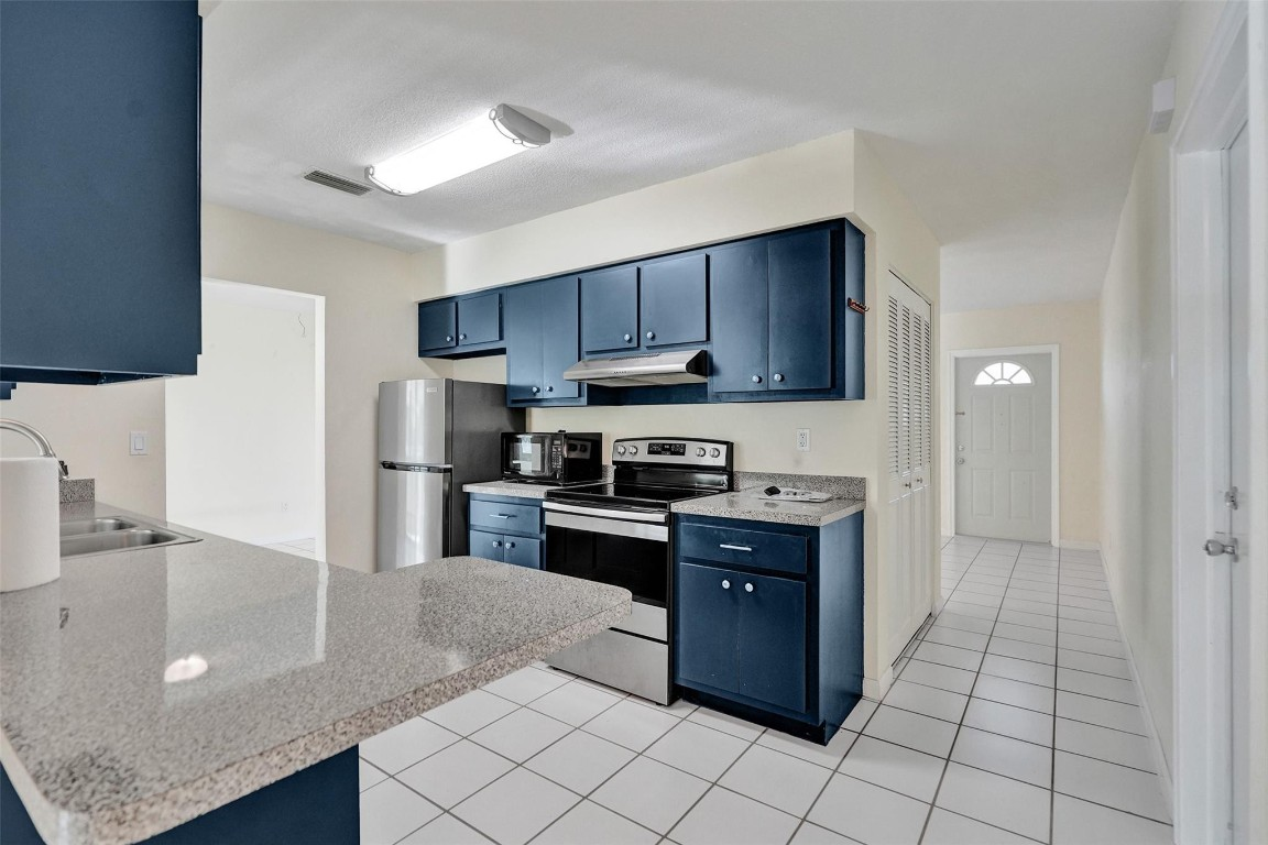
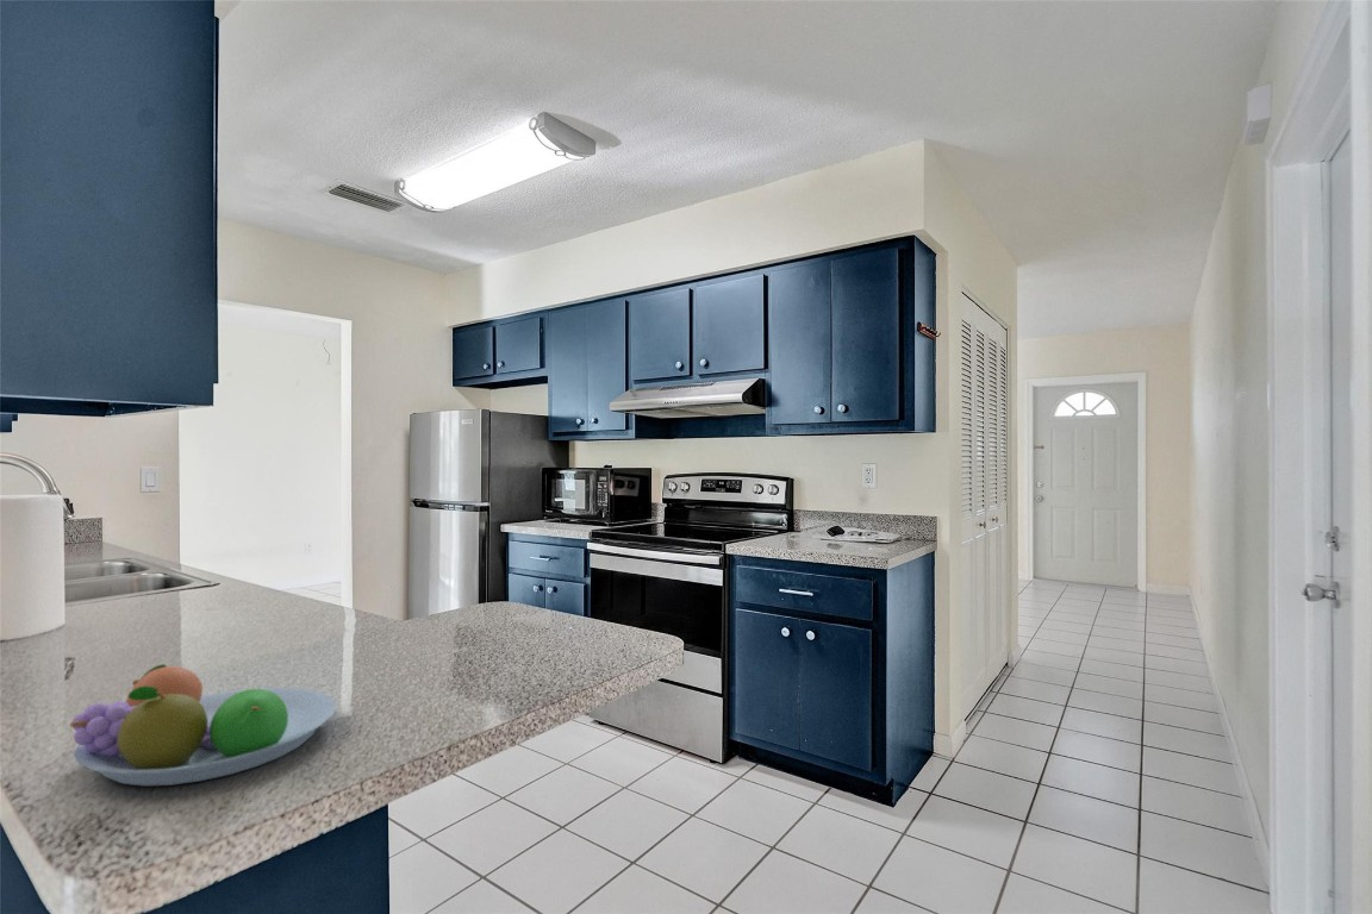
+ fruit bowl [69,663,337,787]
